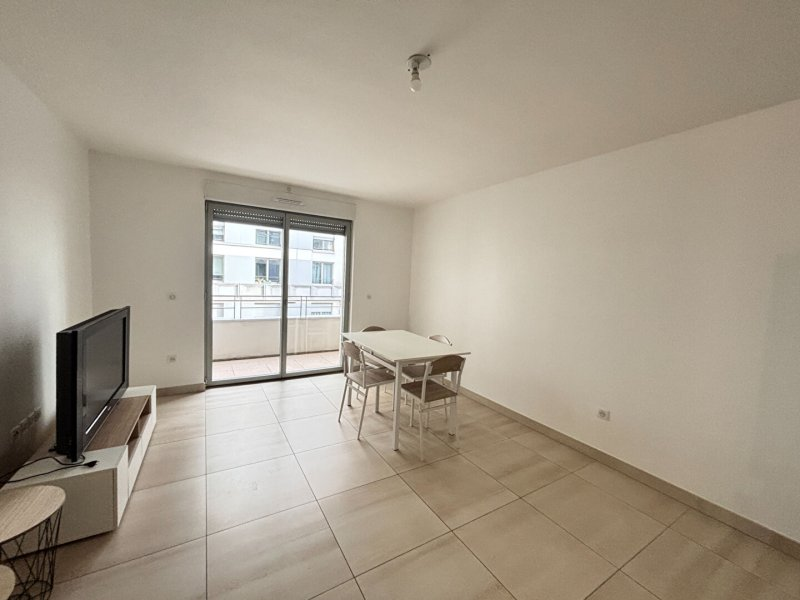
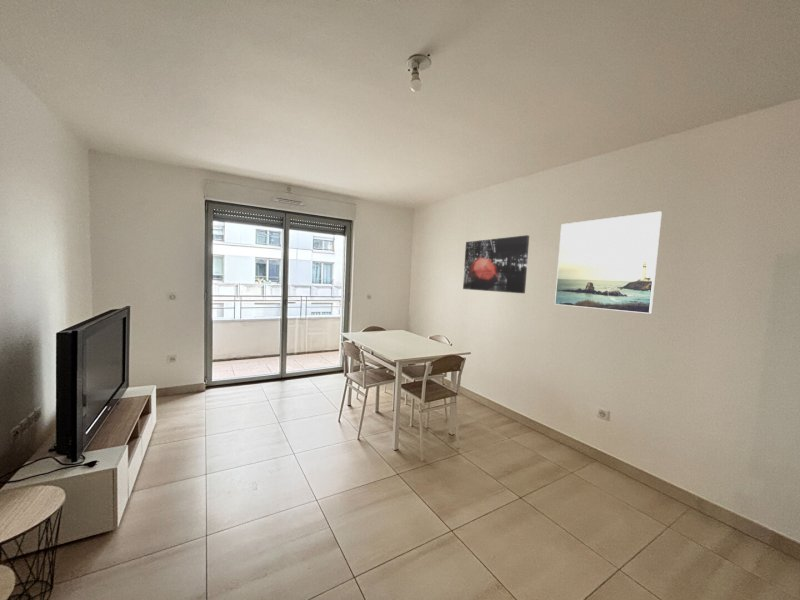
+ wall art [462,234,530,294]
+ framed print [554,211,663,315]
